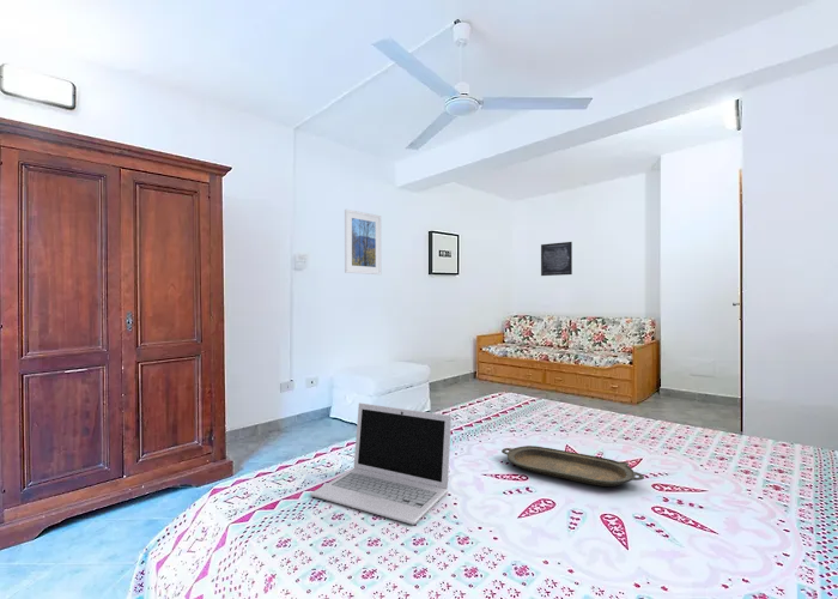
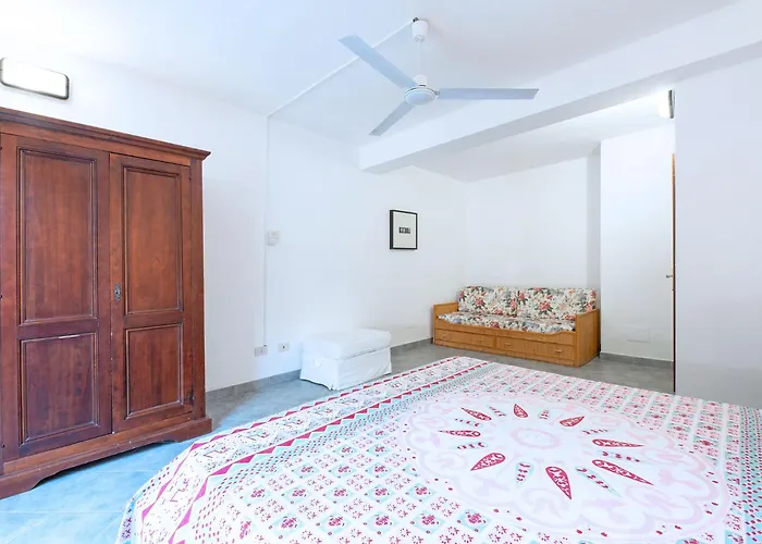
- laptop [309,401,453,526]
- wall art [540,241,573,277]
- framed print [344,208,382,276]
- serving tray [500,444,645,488]
